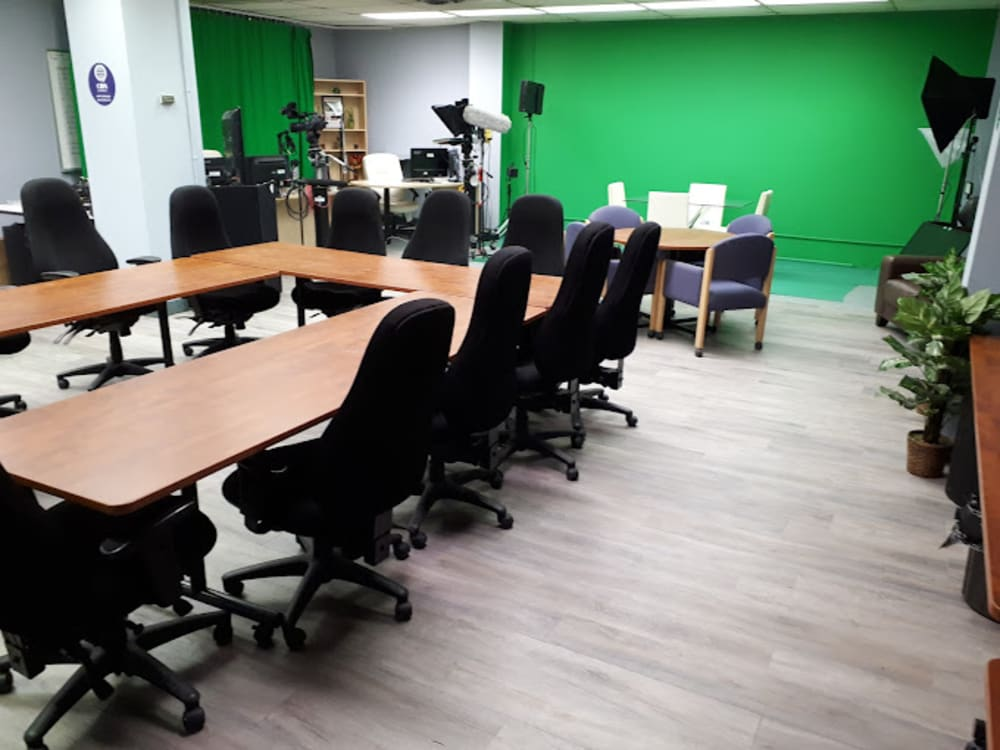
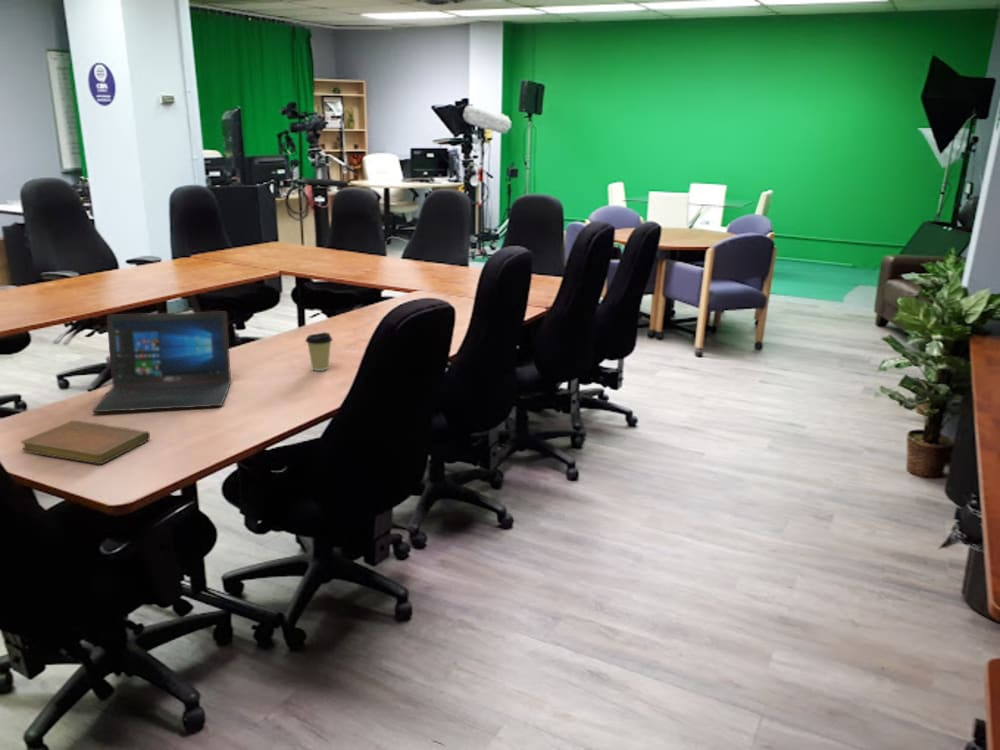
+ coffee cup [304,331,334,372]
+ notebook [20,420,151,465]
+ laptop [91,311,232,413]
